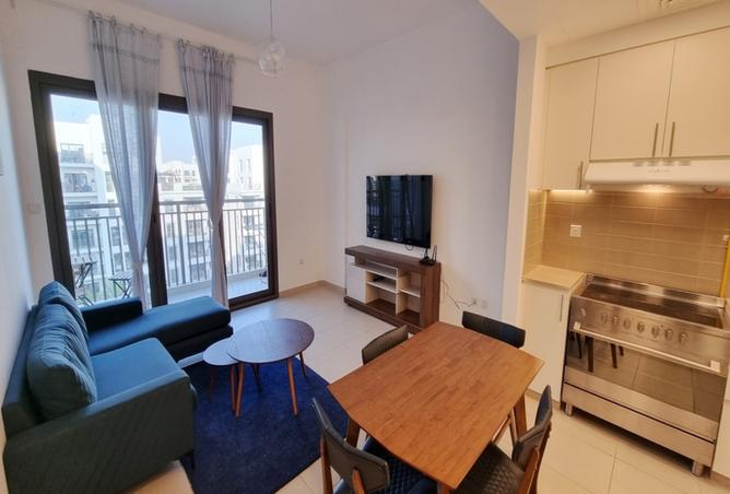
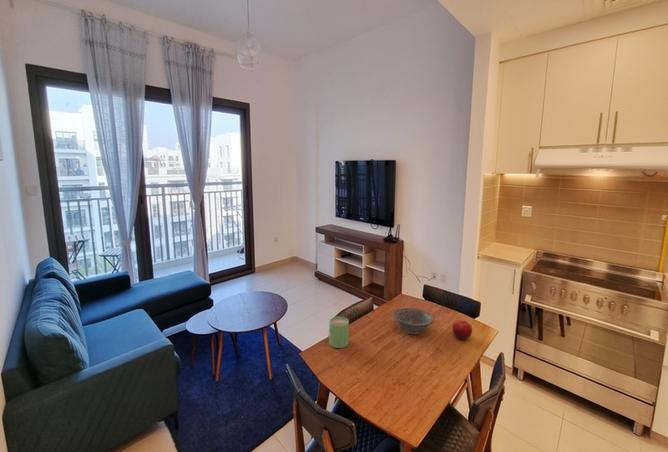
+ fruit [452,319,473,341]
+ decorative bowl [392,307,435,335]
+ mug [327,316,350,349]
